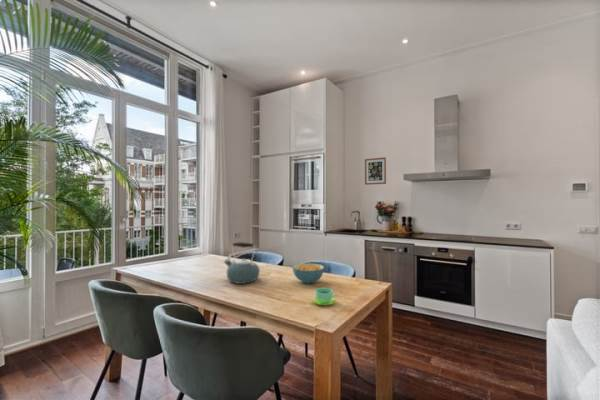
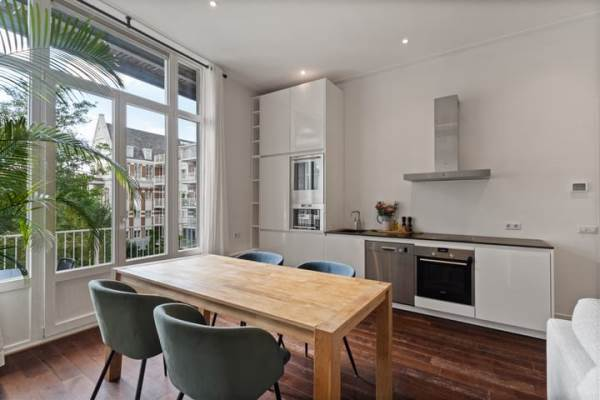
- kettle [223,241,261,285]
- cereal bowl [292,262,325,285]
- wall art [364,156,387,186]
- cup [312,287,338,306]
